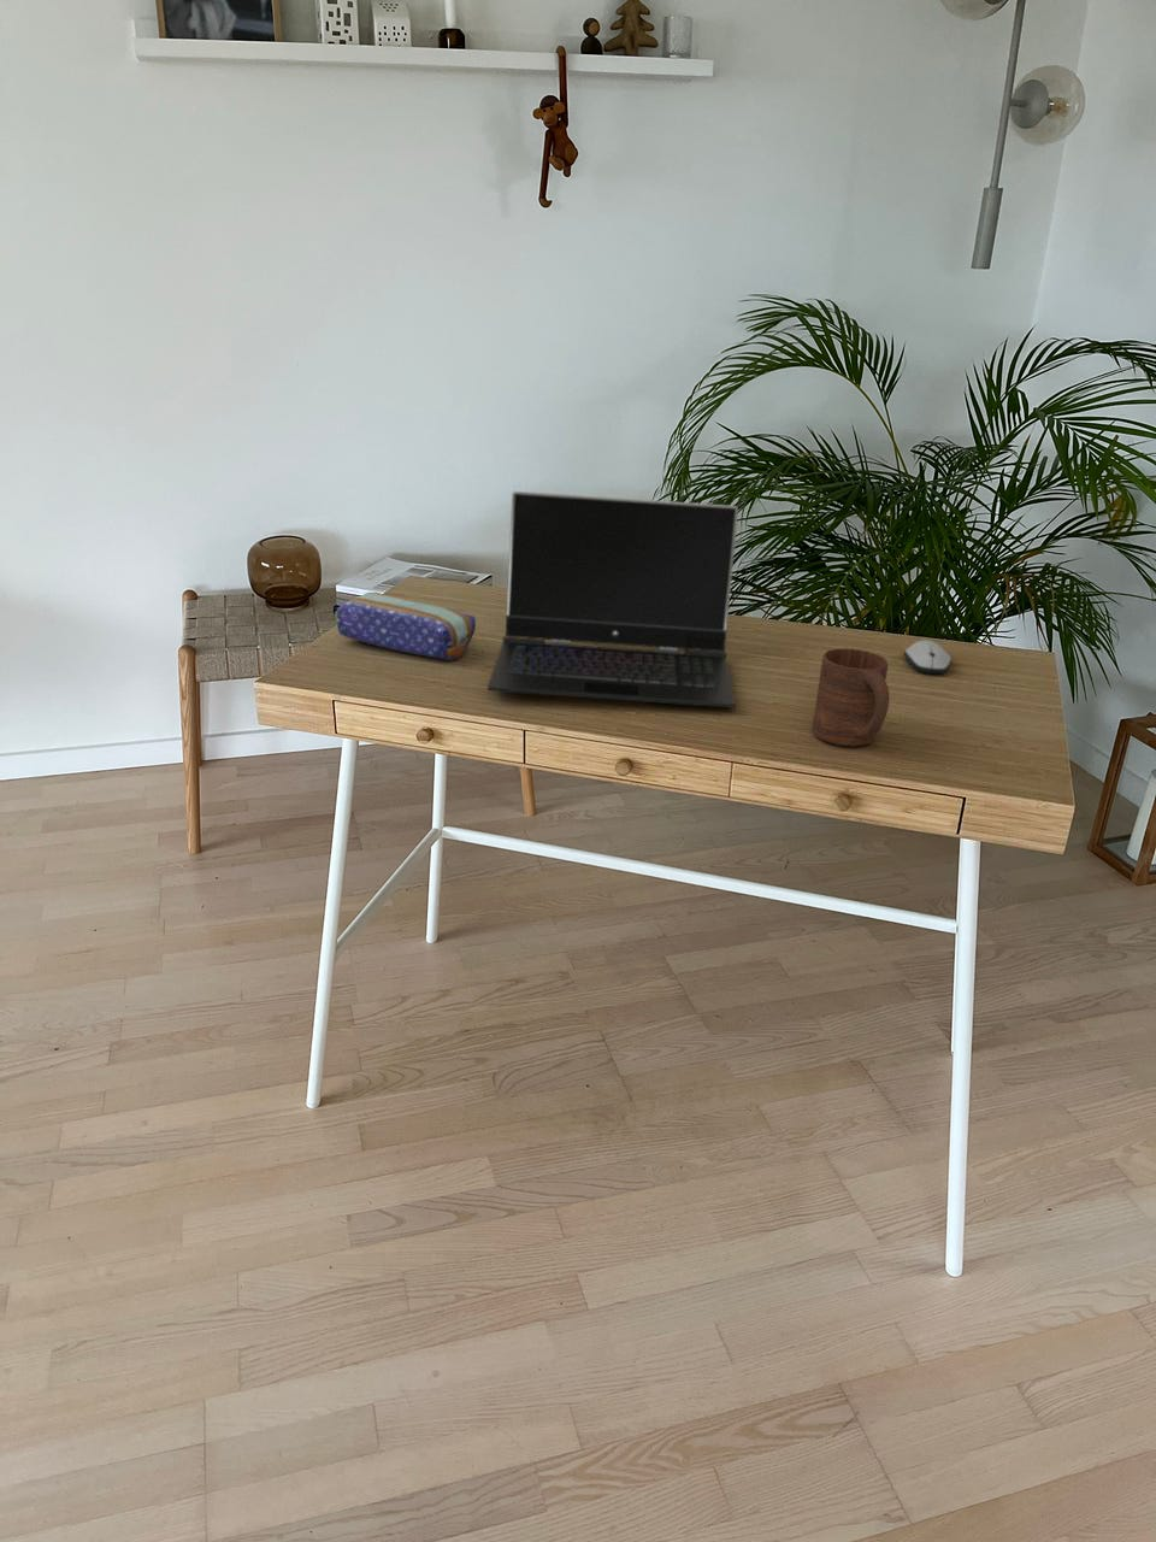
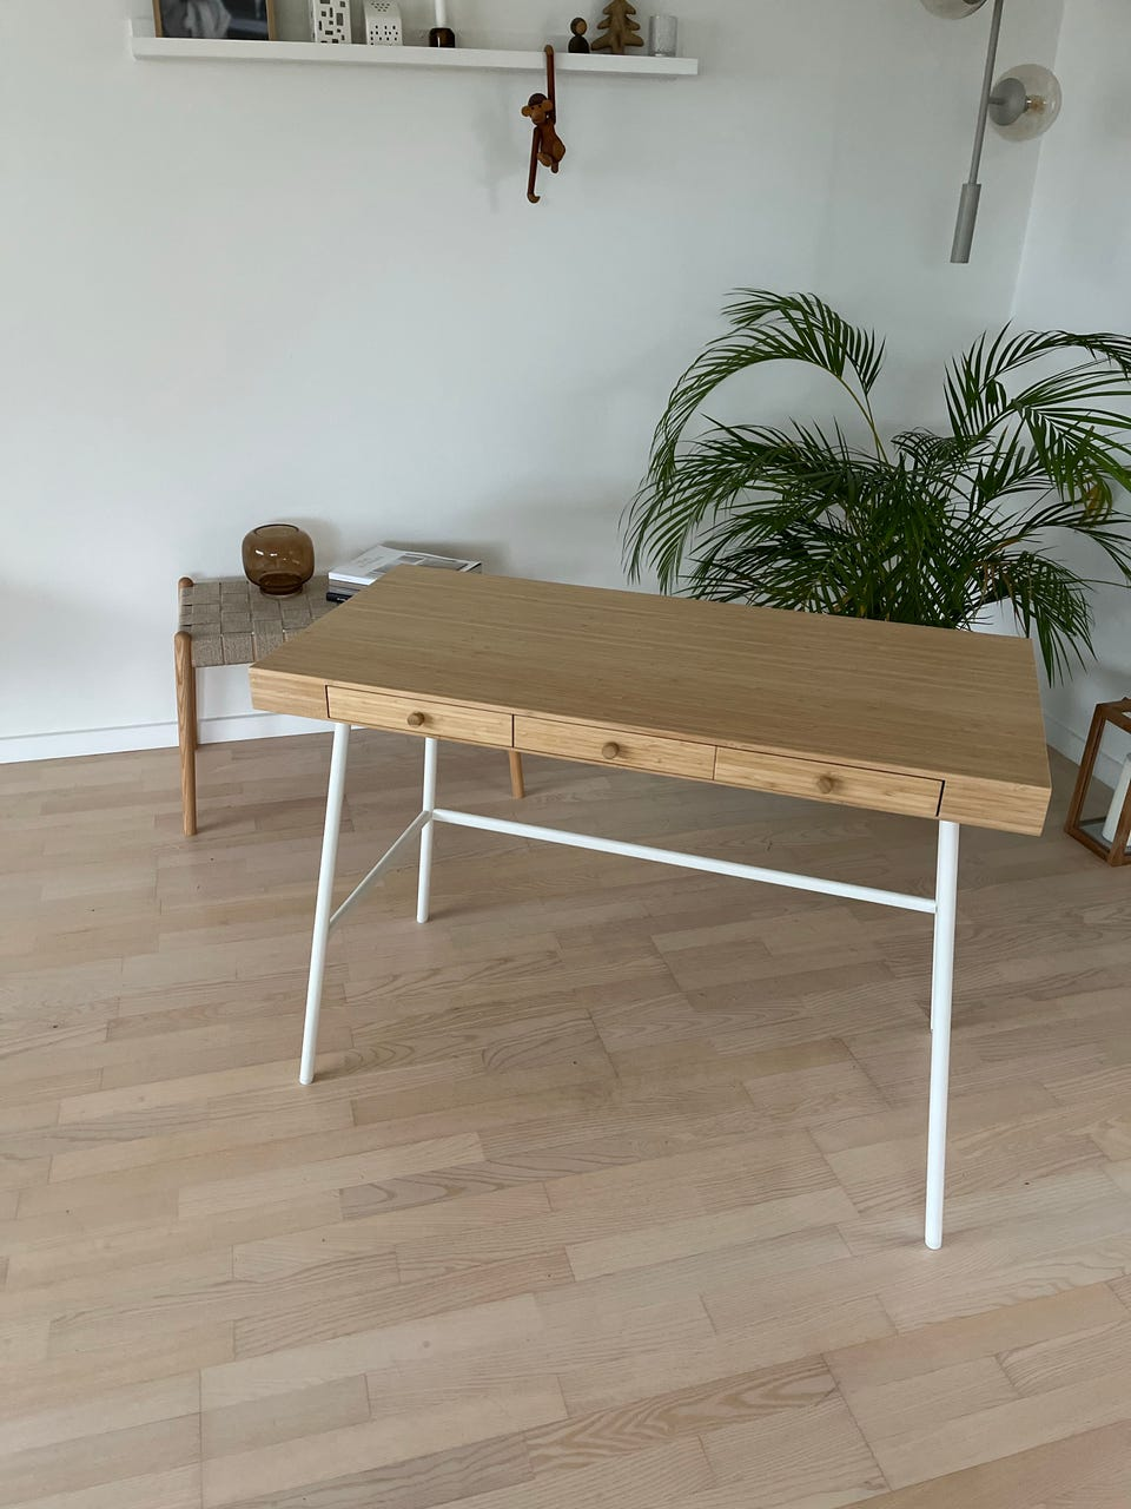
- laptop computer [487,491,739,708]
- computer mouse [903,639,952,675]
- pencil case [334,591,477,663]
- cup [811,647,890,747]
